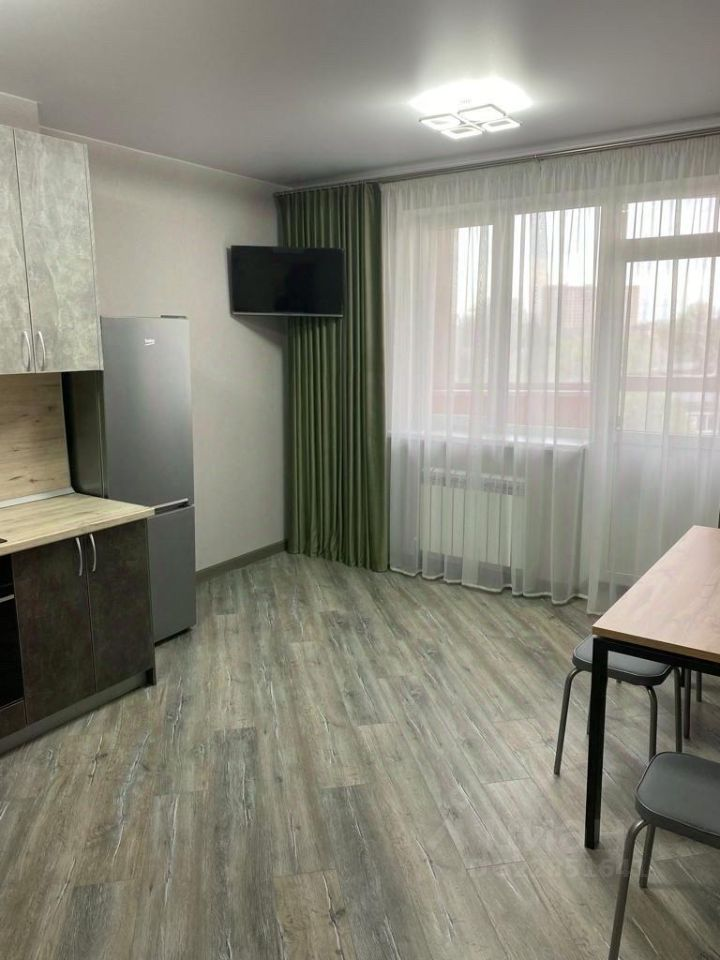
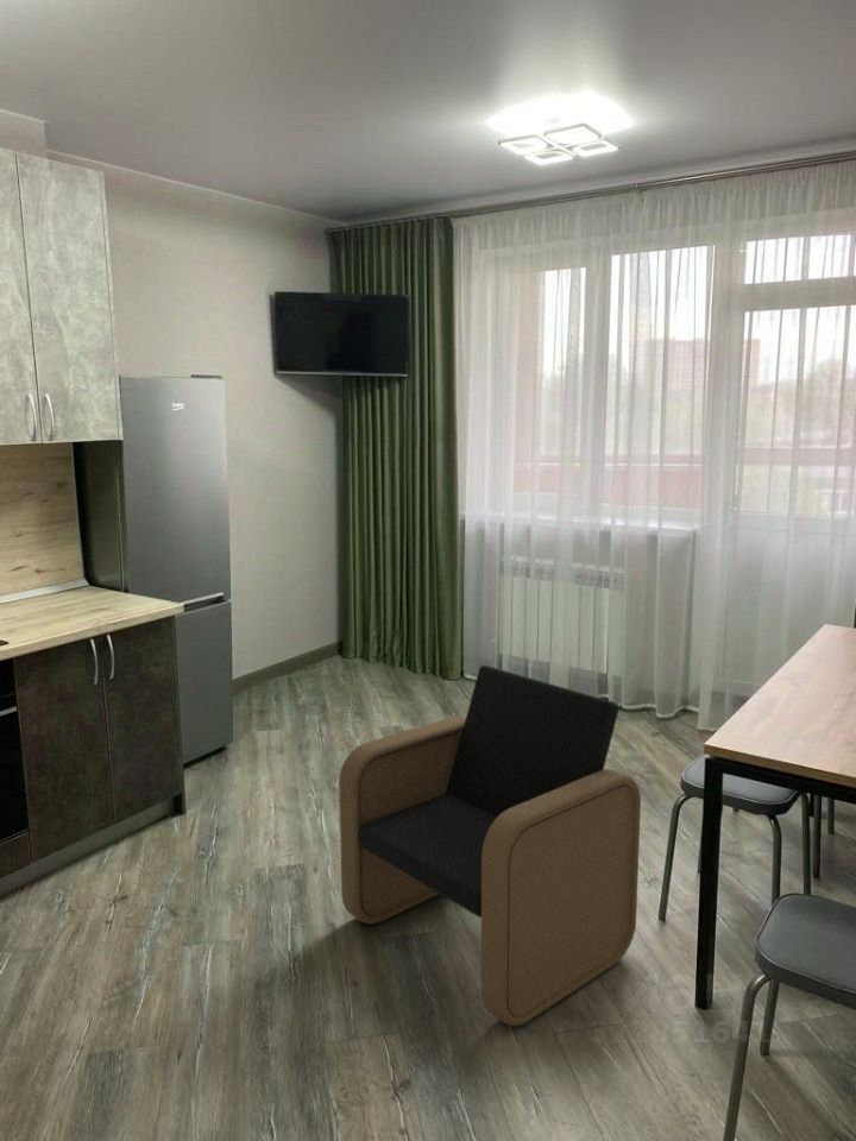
+ armchair [338,664,642,1027]
